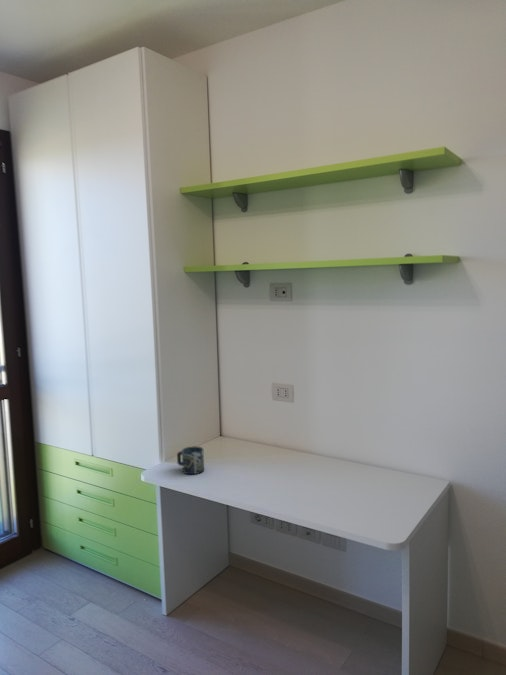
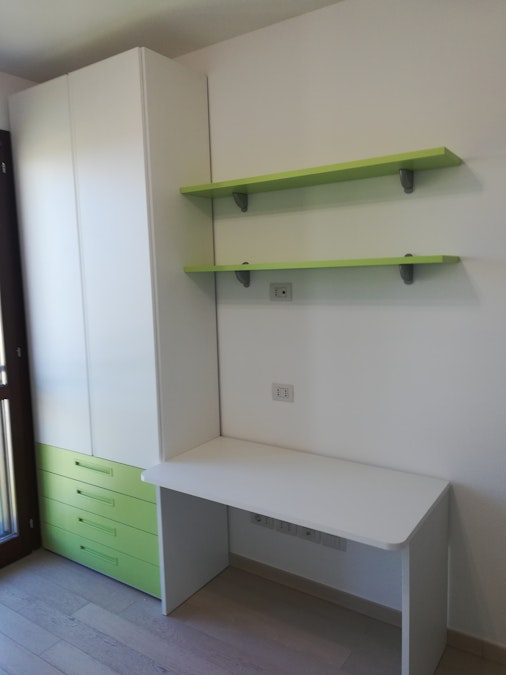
- cup [176,445,205,475]
